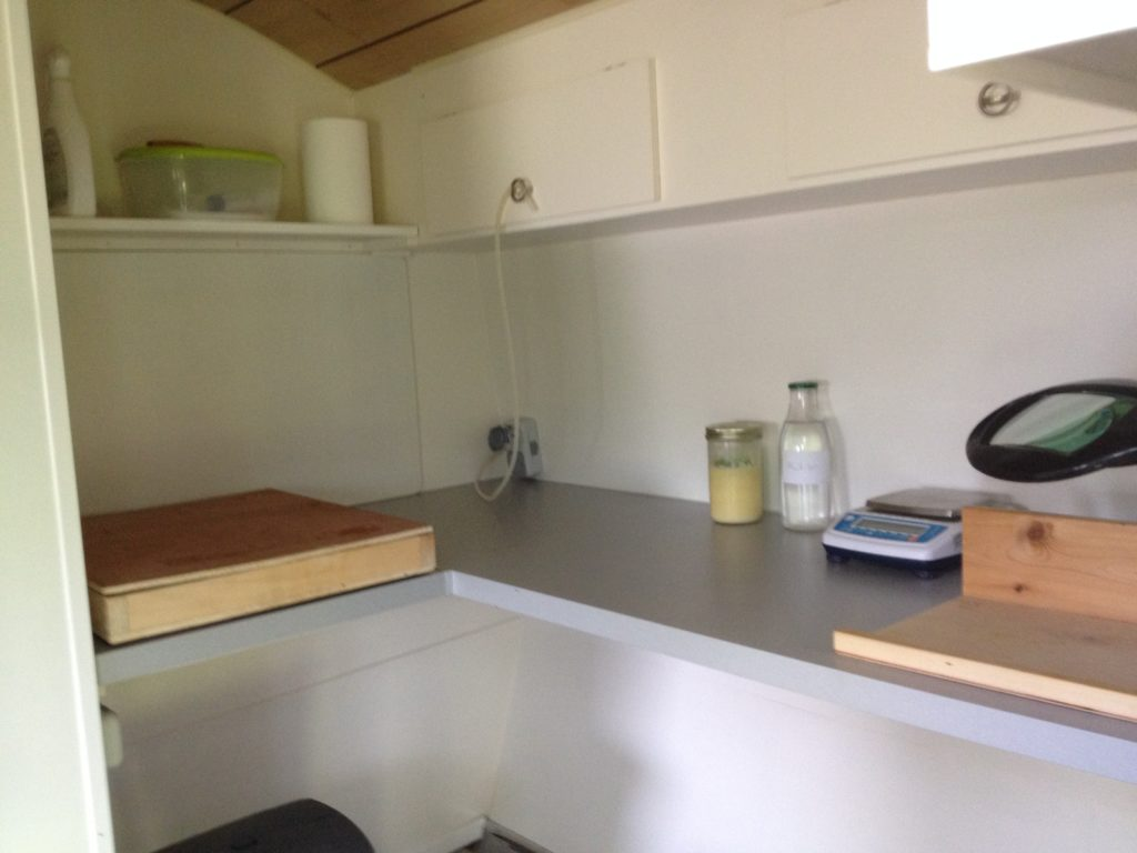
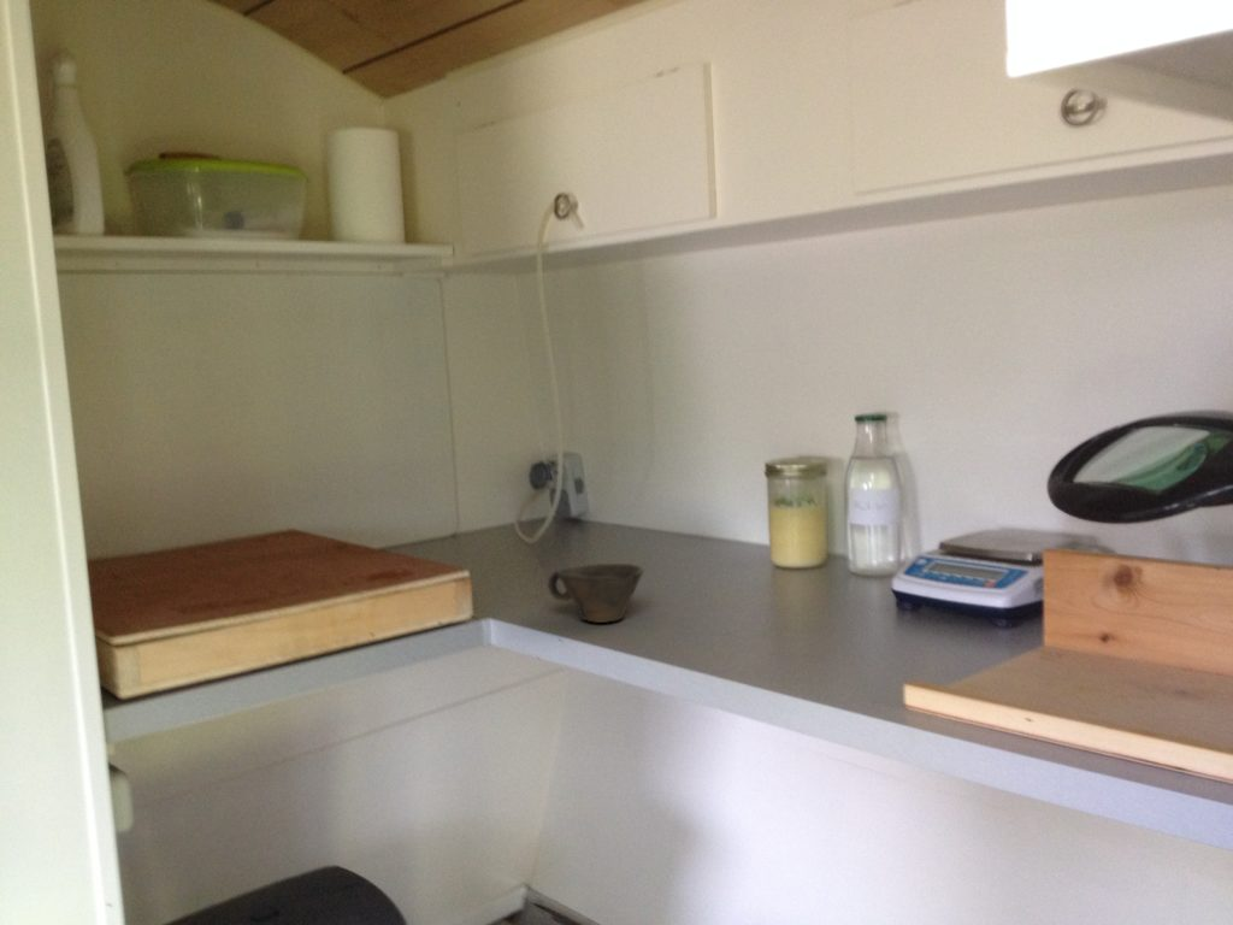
+ cup [547,562,645,624]
